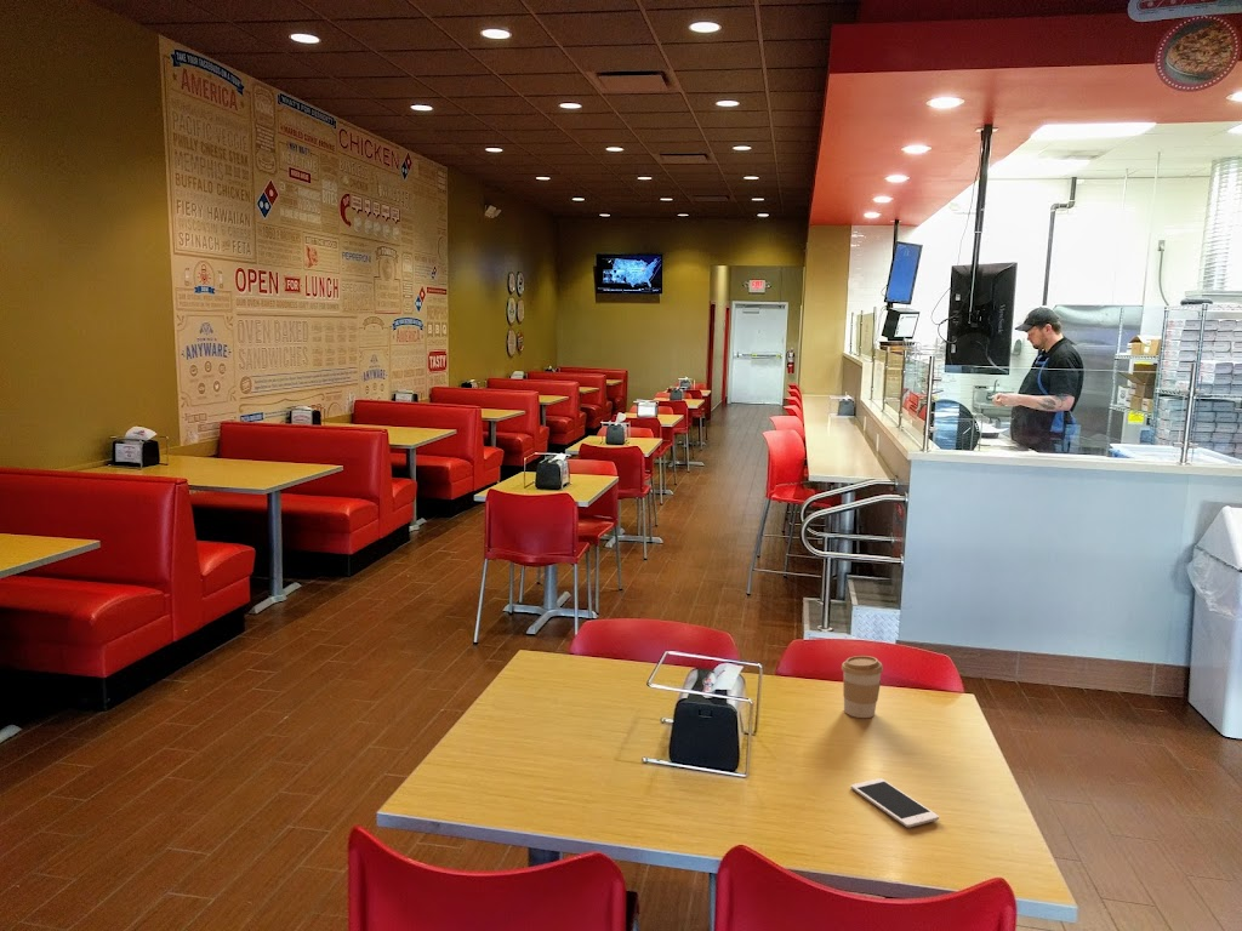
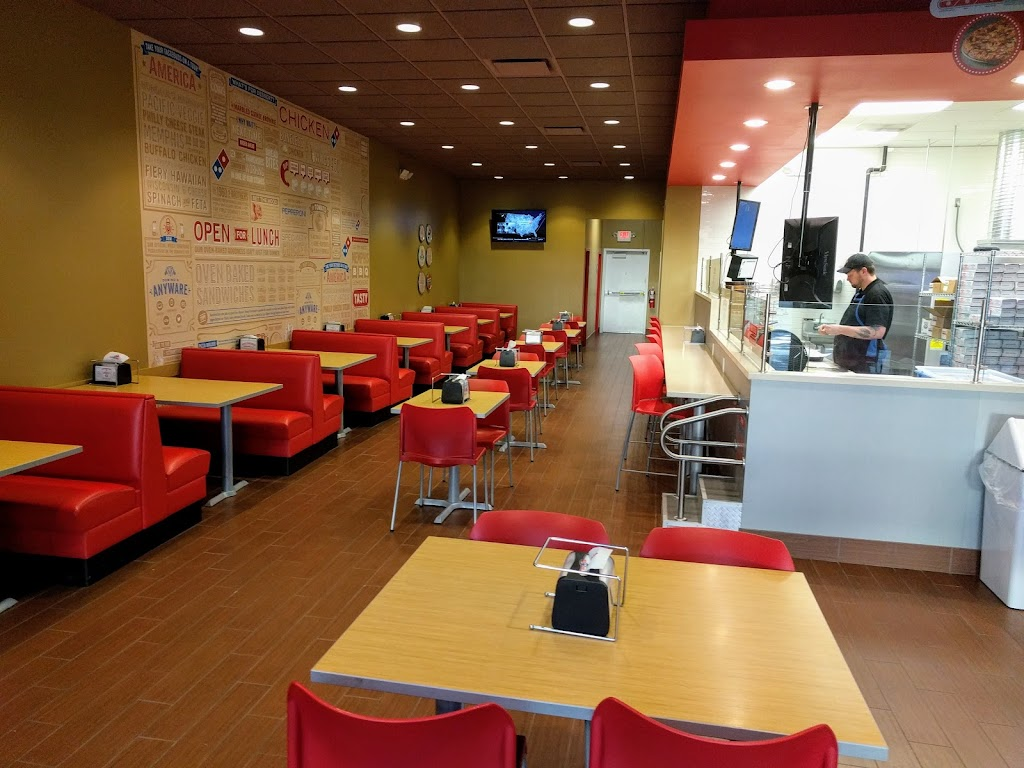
- cell phone [849,777,940,829]
- coffee cup [841,655,884,719]
